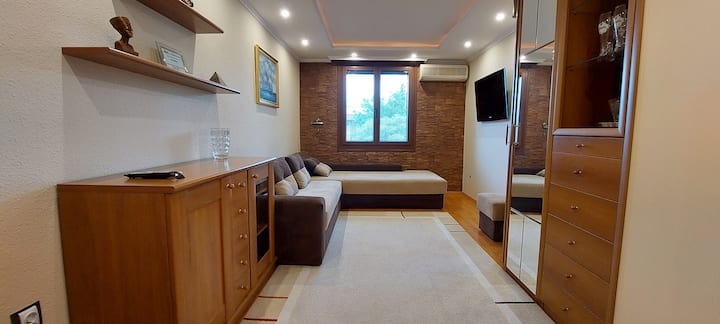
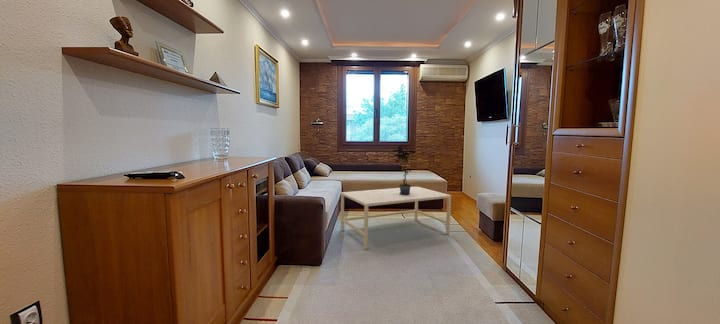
+ coffee table [340,186,452,250]
+ potted plant [390,144,416,195]
